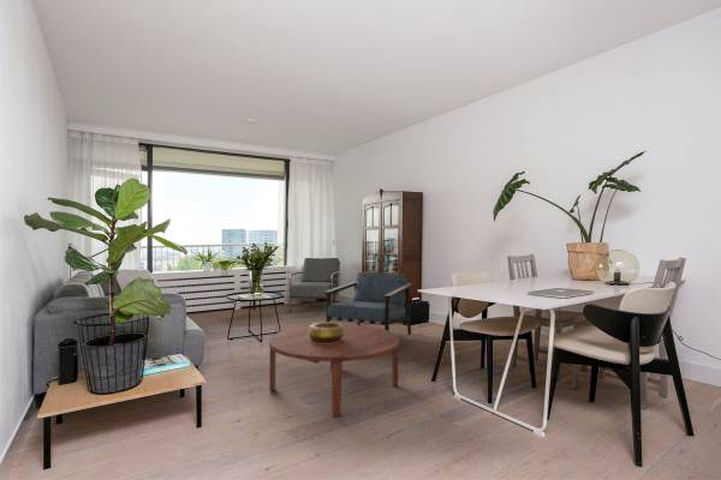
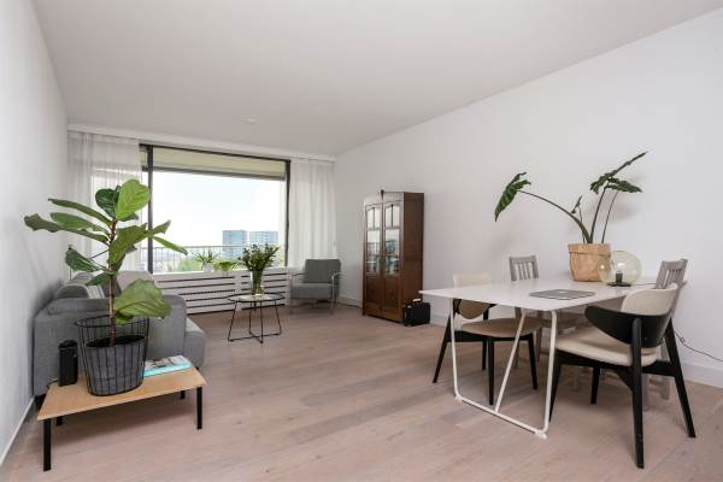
- armchair [323,271,413,336]
- decorative bowl [308,322,345,344]
- coffee table [268,323,401,418]
